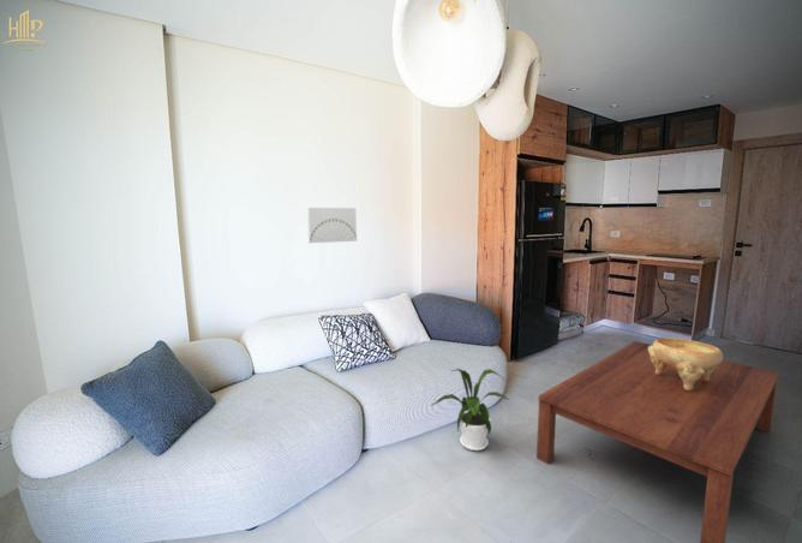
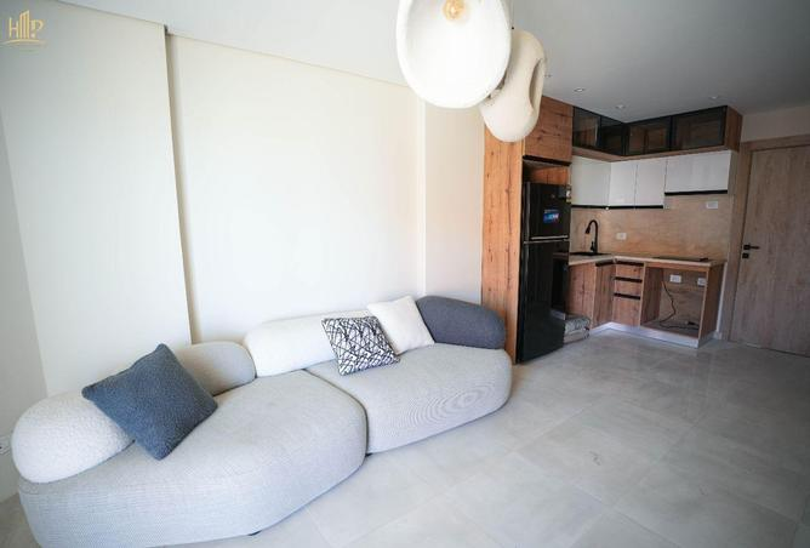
- decorative bowl [648,336,724,390]
- wall art [305,207,358,244]
- house plant [430,368,510,452]
- coffee table [535,340,780,543]
